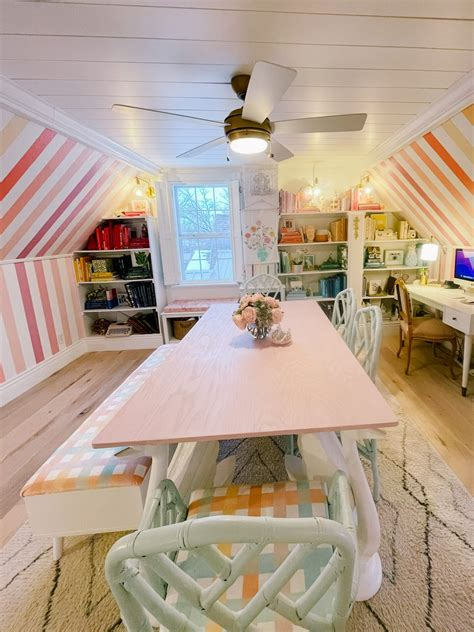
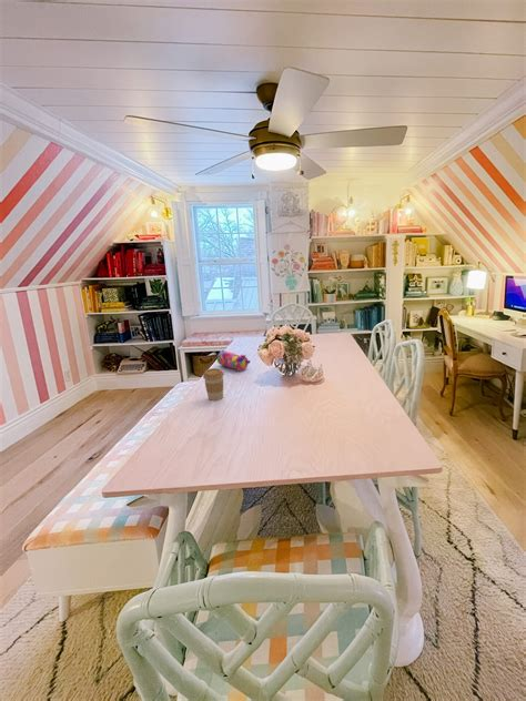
+ pencil case [216,349,251,372]
+ coffee cup [202,367,224,402]
